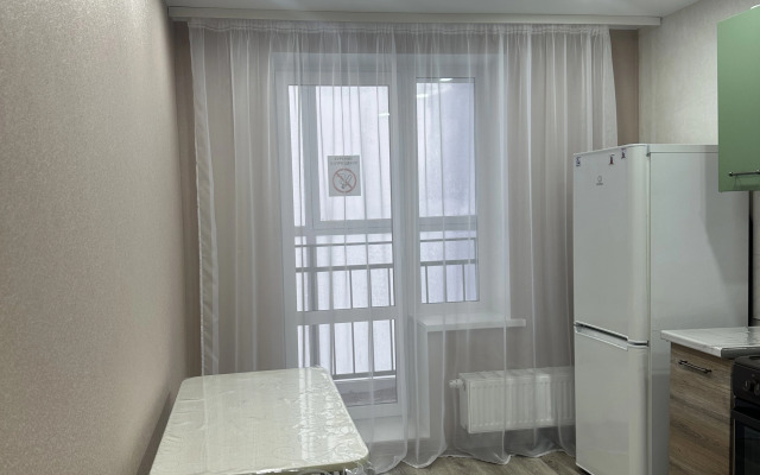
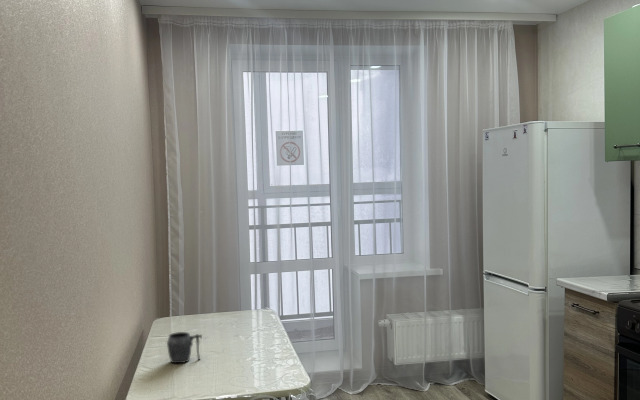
+ mug [166,331,203,364]
